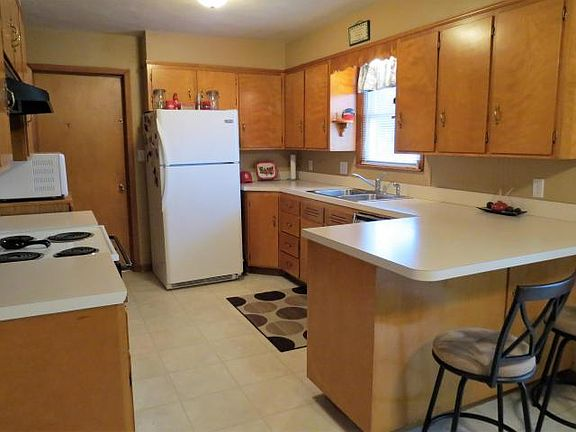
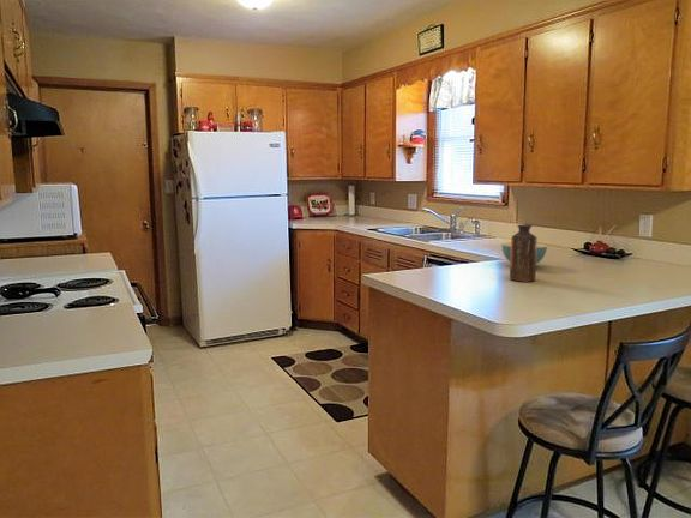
+ bottle [509,223,537,283]
+ cereal bowl [500,242,548,265]
